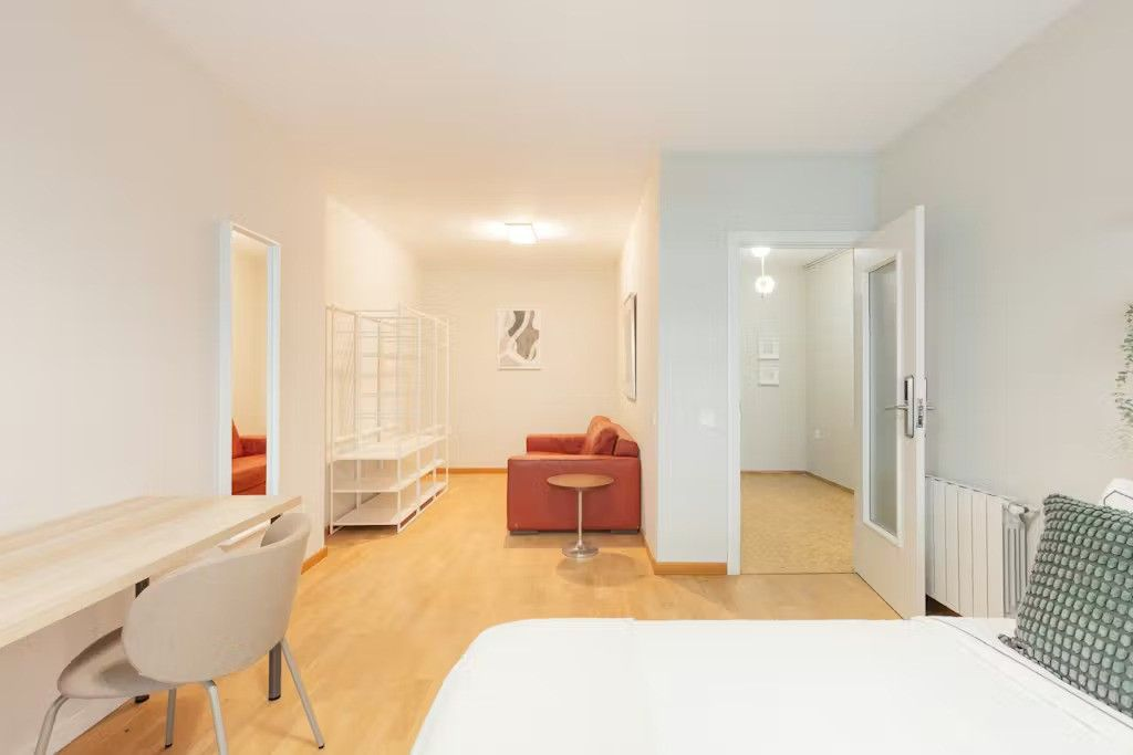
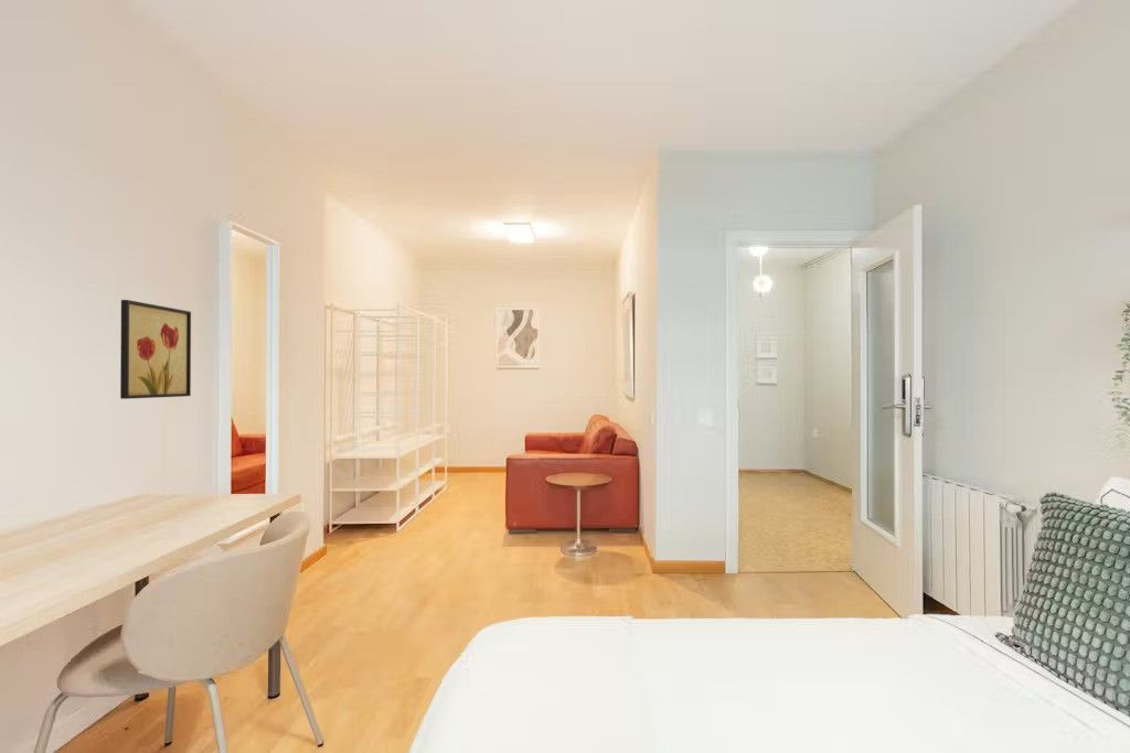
+ wall art [119,299,192,400]
